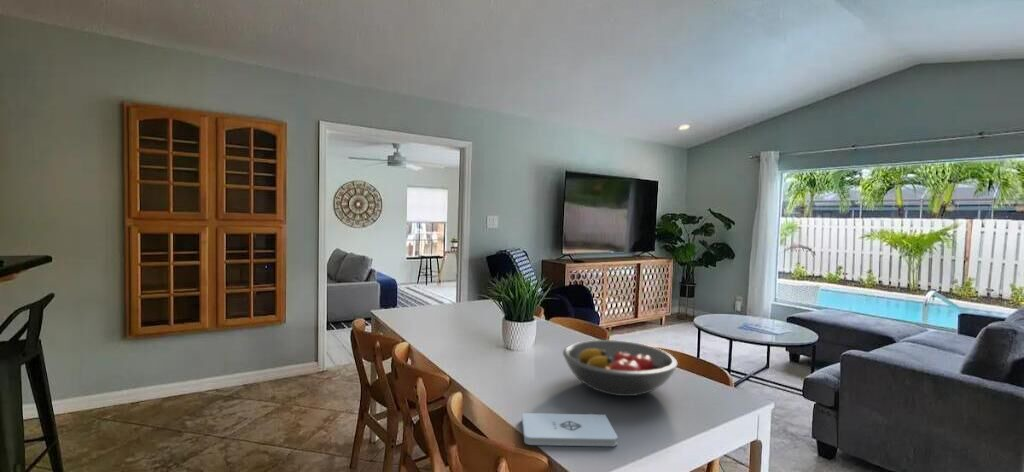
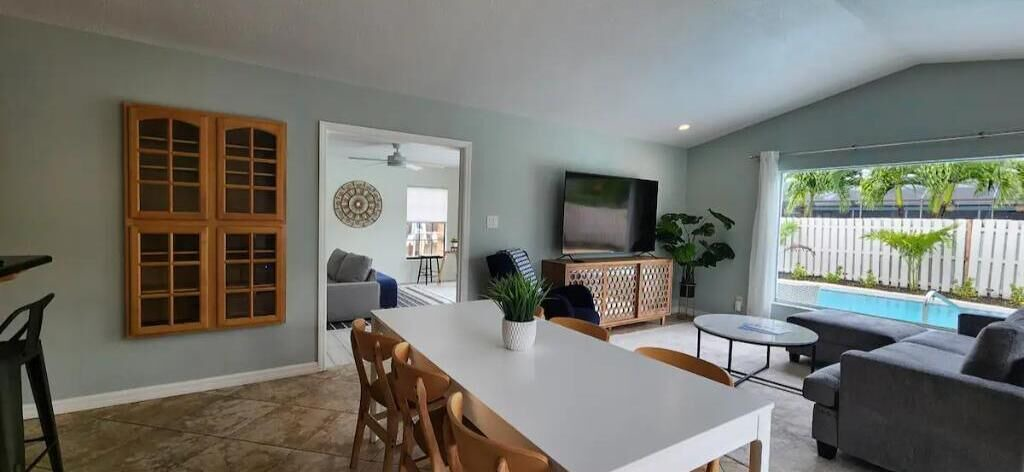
- notepad [521,412,618,447]
- fruit bowl [562,339,679,397]
